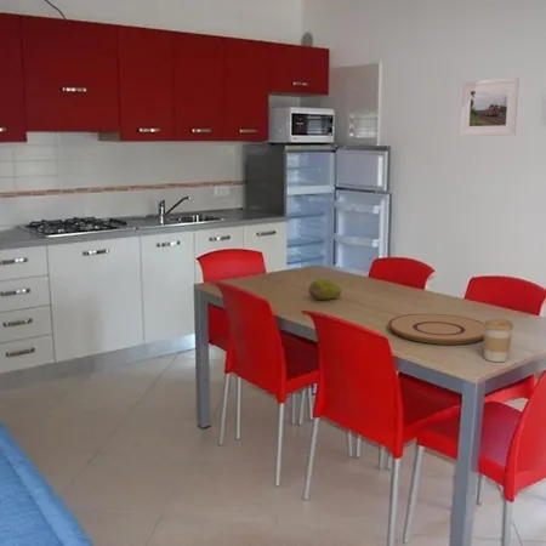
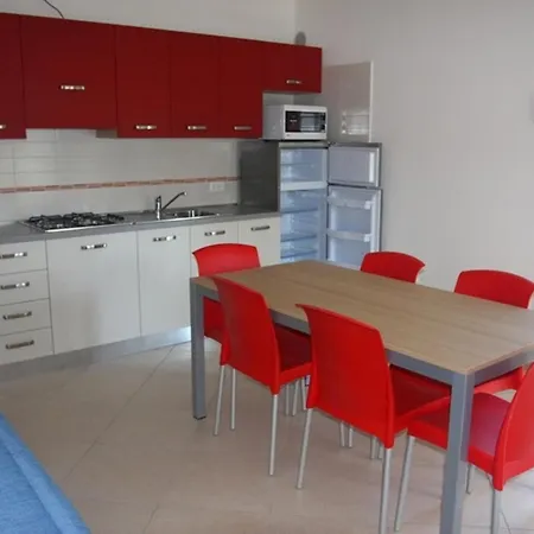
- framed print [460,76,521,137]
- plate [387,313,484,346]
- coffee cup [483,318,514,363]
- fruit [308,278,342,301]
